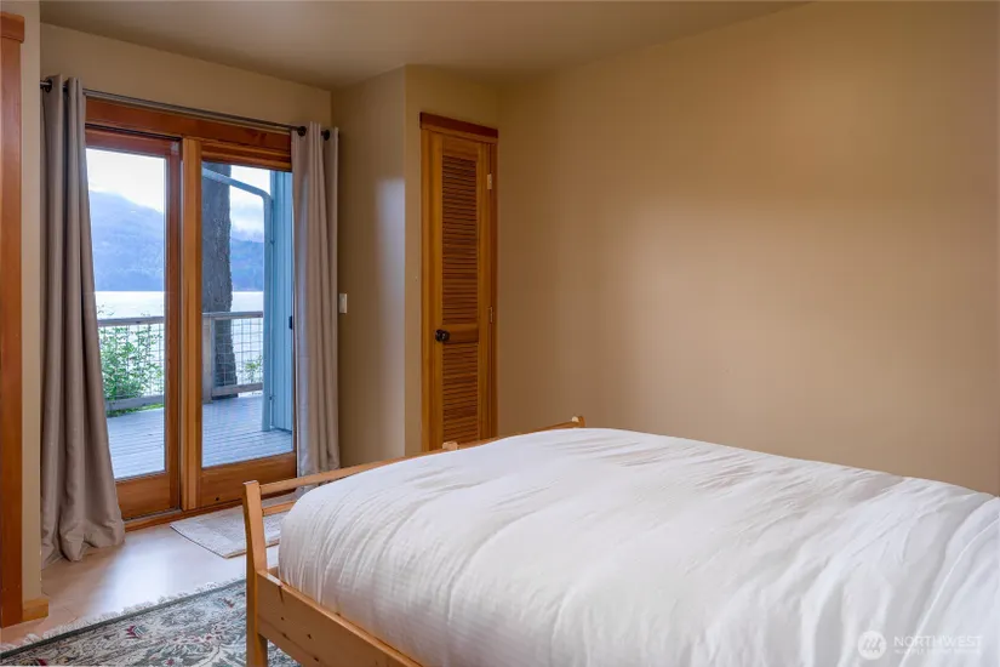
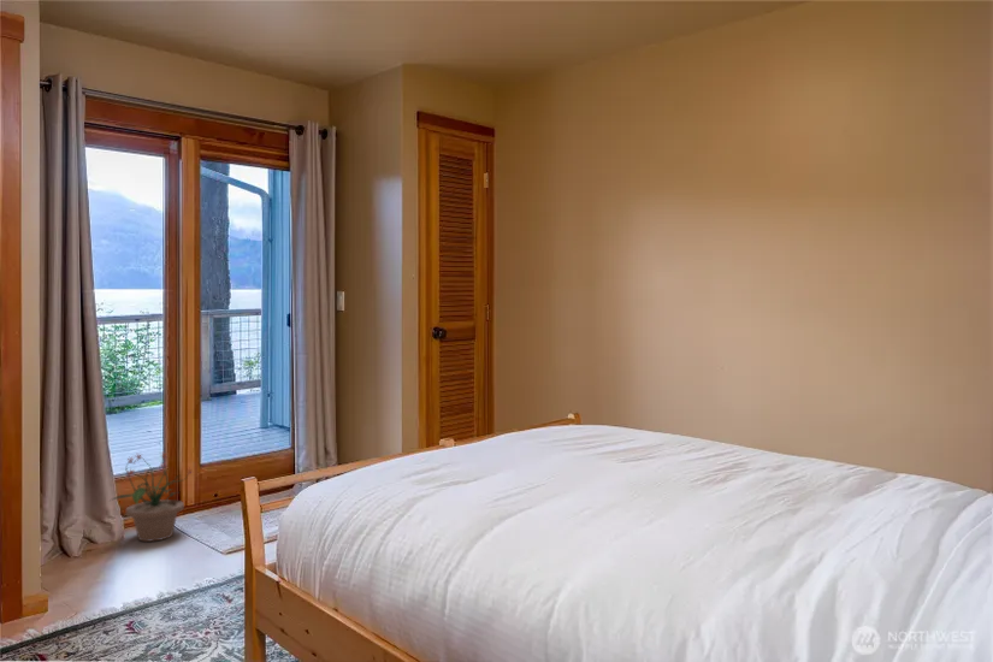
+ potted plant [110,451,194,543]
